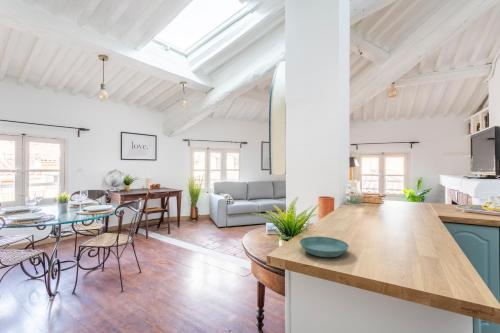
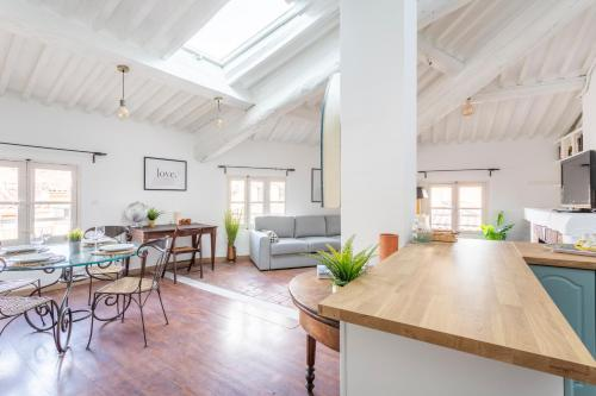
- saucer [298,236,350,258]
